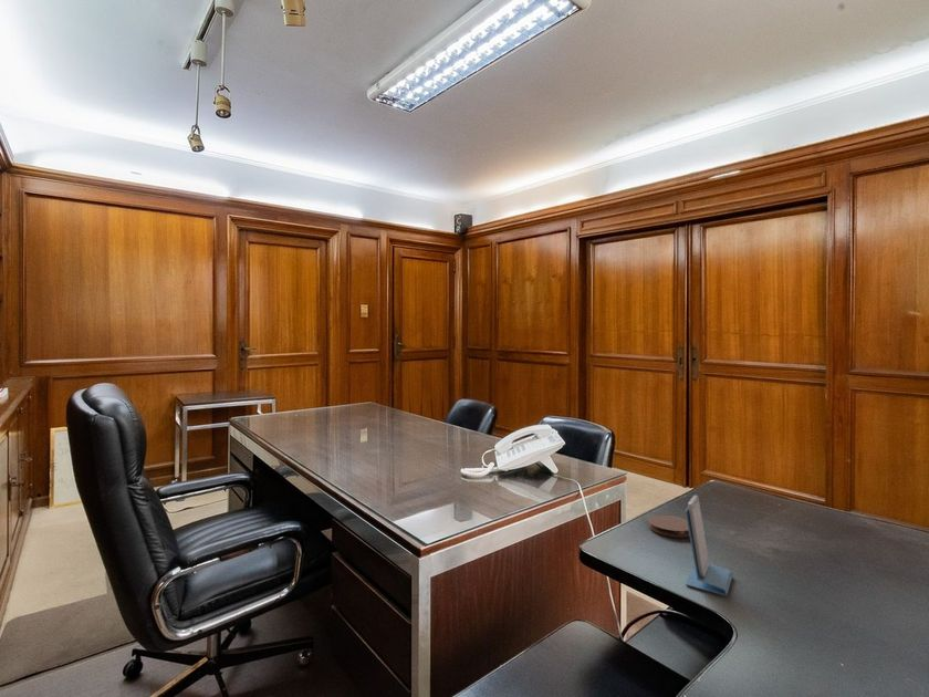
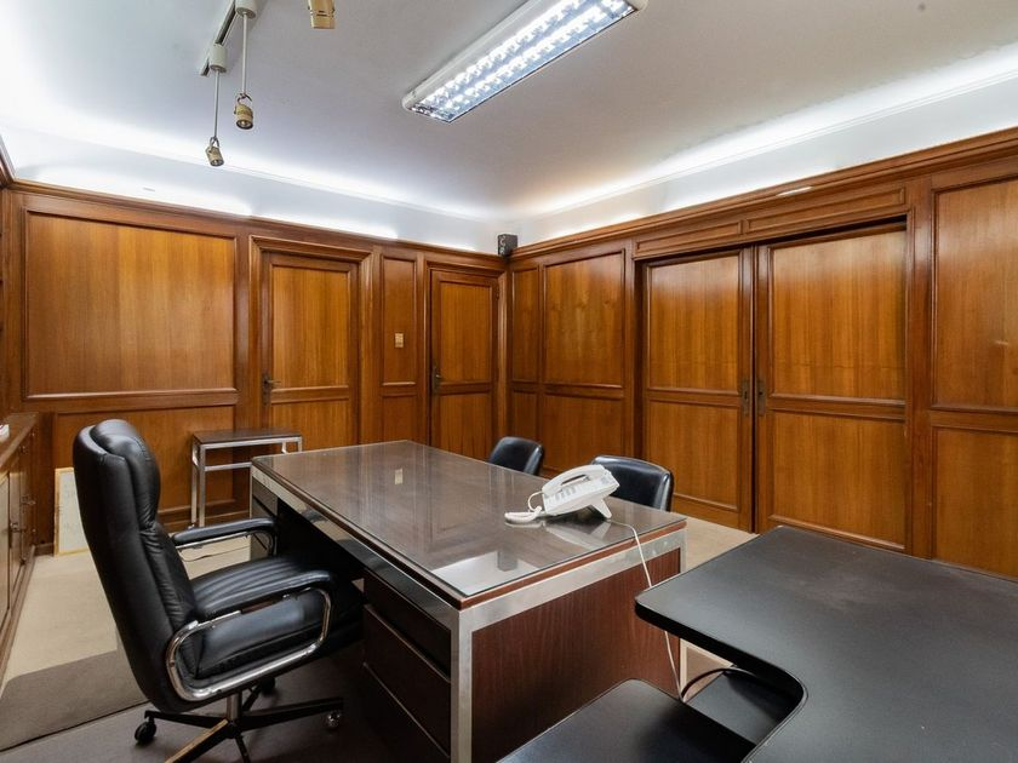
- coaster [647,513,690,538]
- smartphone [685,495,734,596]
